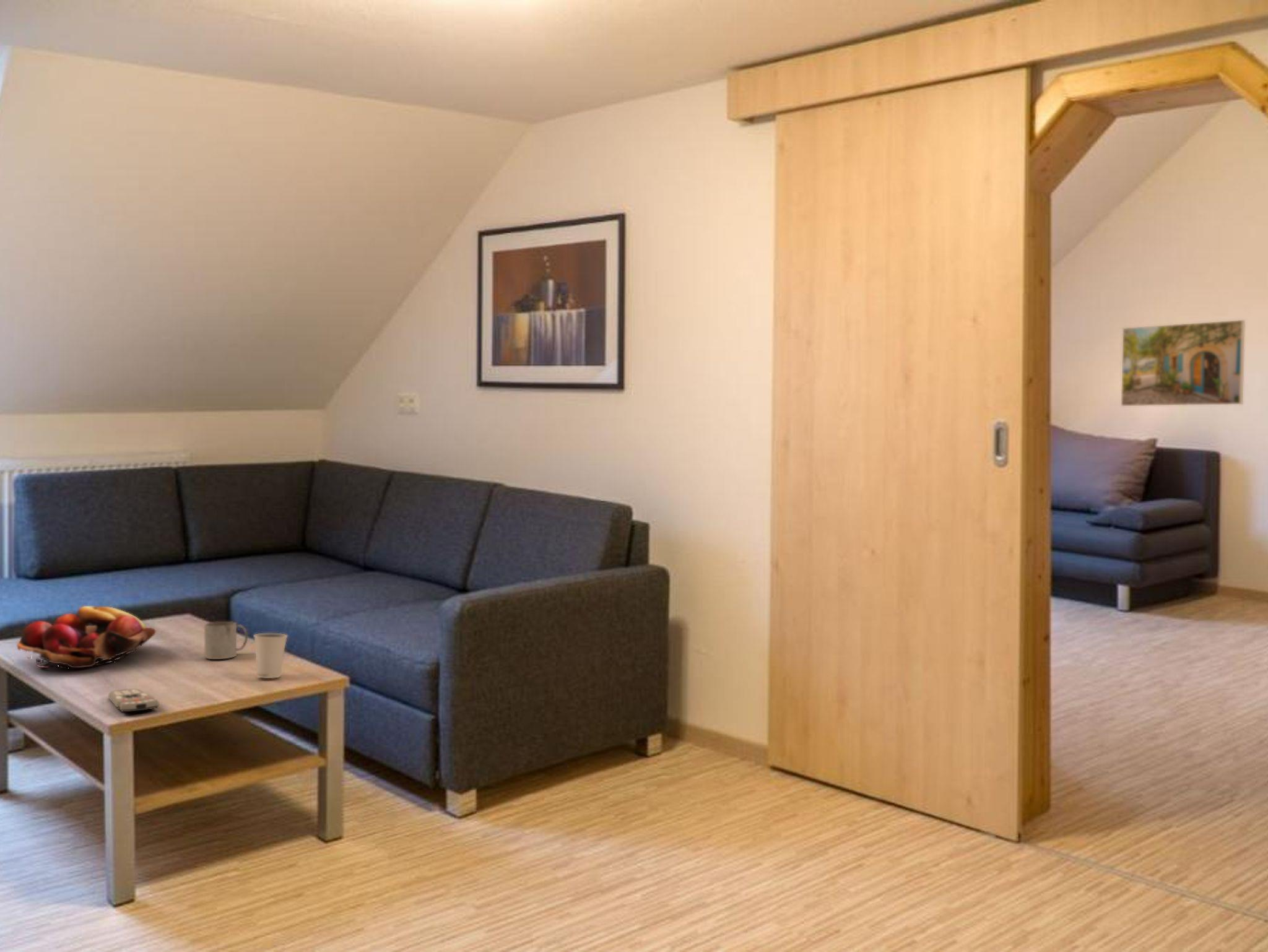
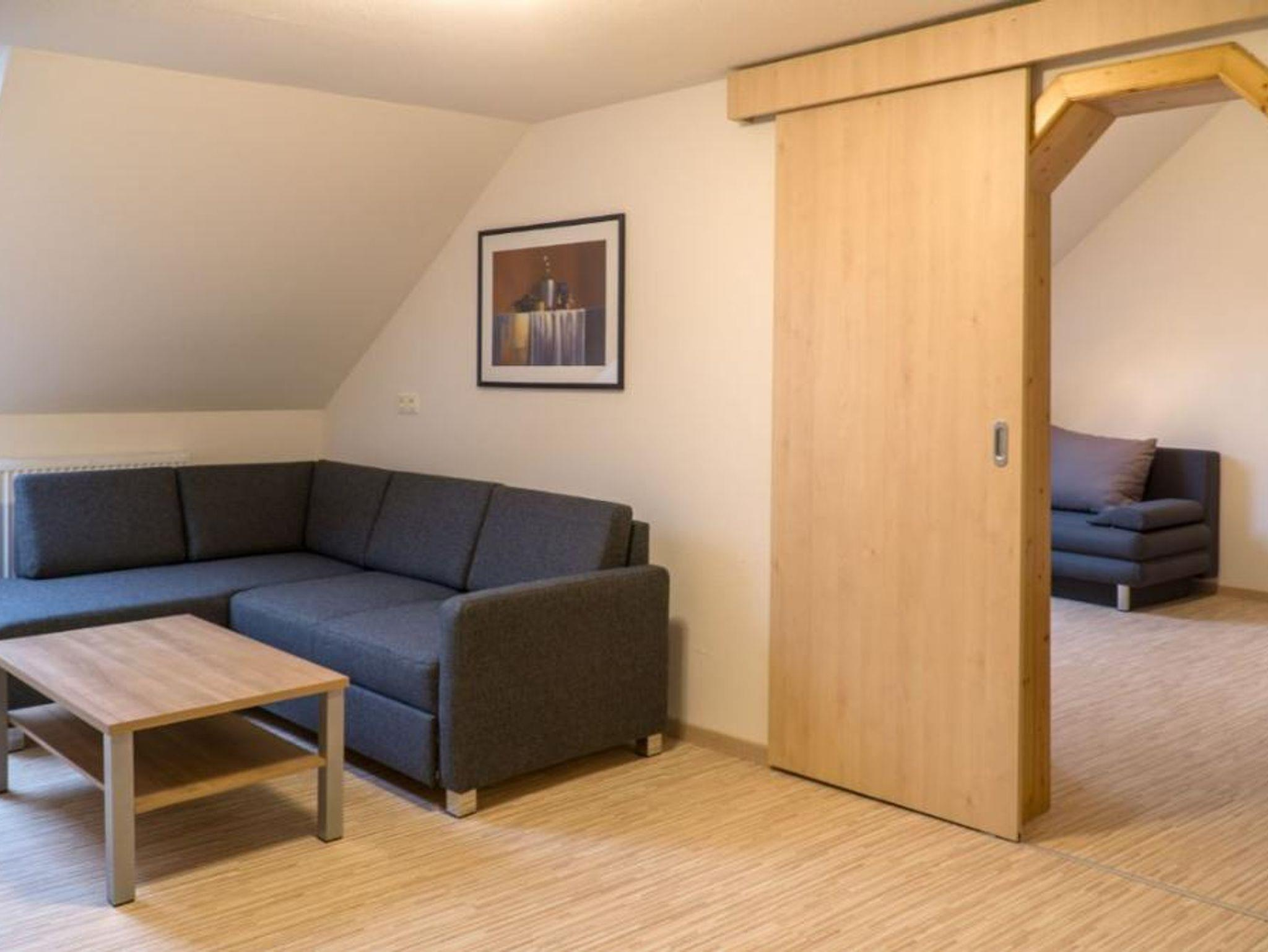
- mug [204,621,248,660]
- dixie cup [253,633,289,679]
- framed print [1121,319,1246,407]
- fruit basket [16,605,157,669]
- remote control [108,688,160,712]
